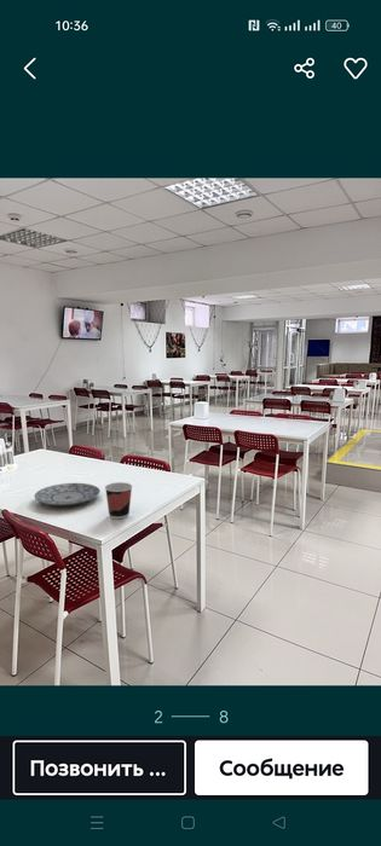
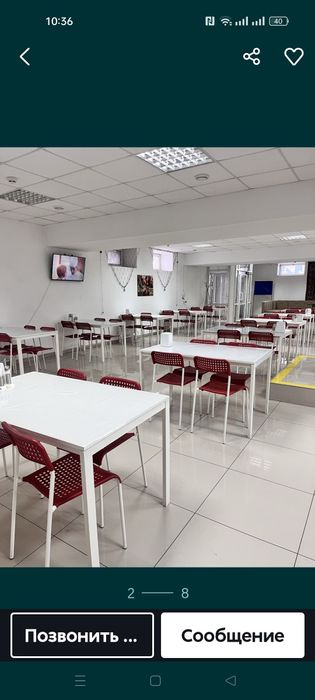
- cup [104,481,133,520]
- plate [34,482,102,506]
